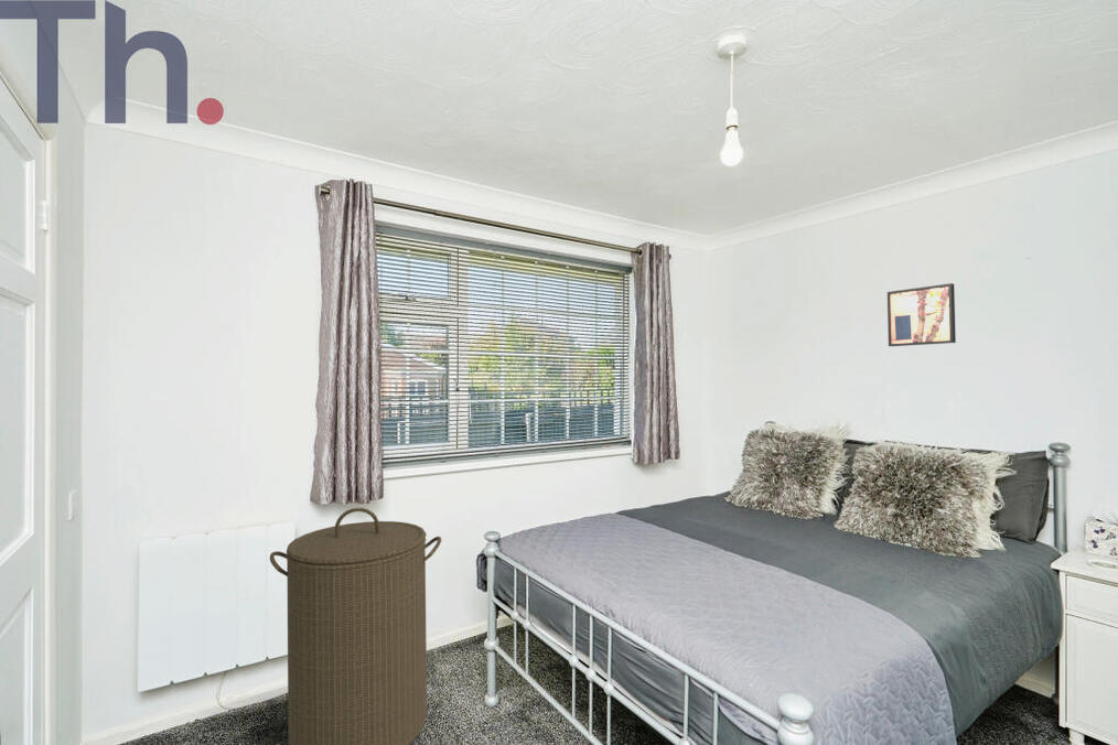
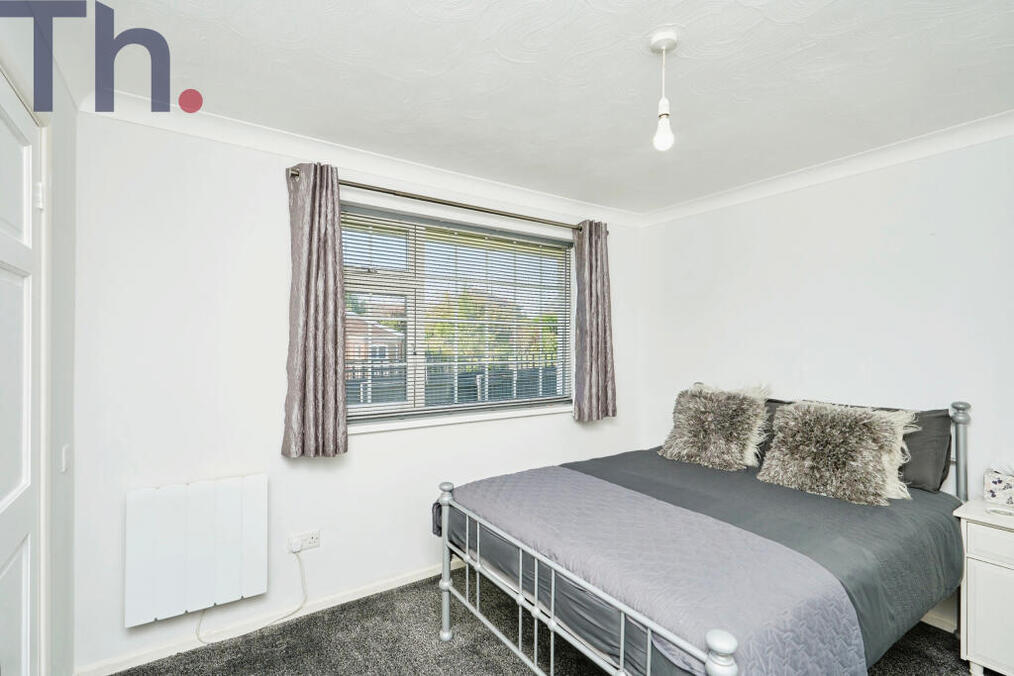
- wall art [886,282,957,347]
- laundry hamper [269,507,442,745]
